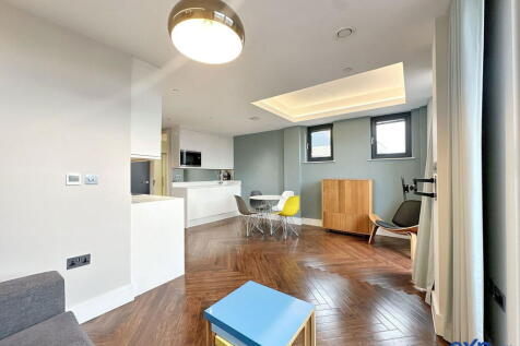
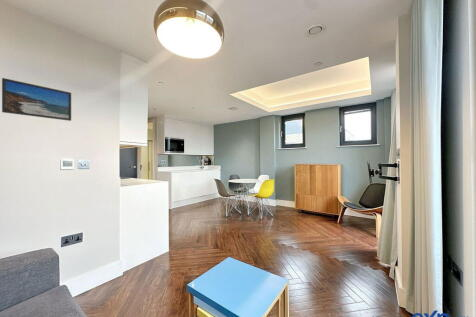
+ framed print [1,77,72,122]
